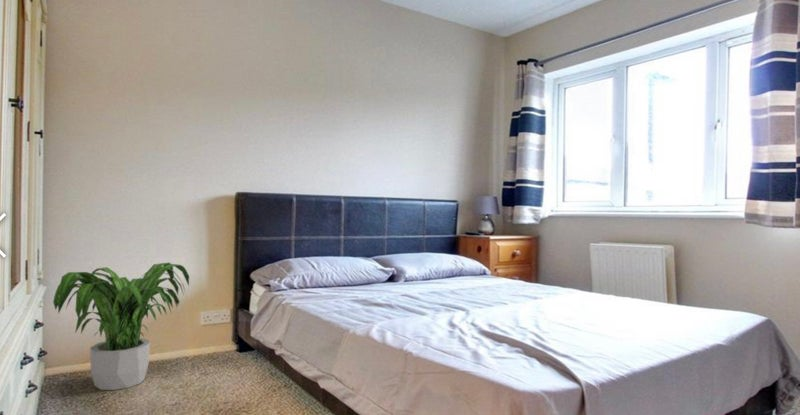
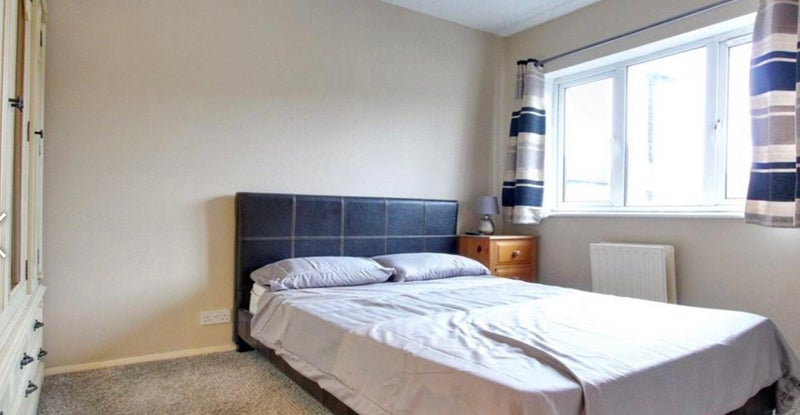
- potted plant [52,262,190,391]
